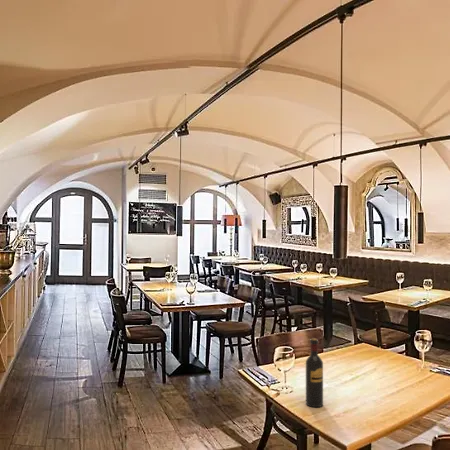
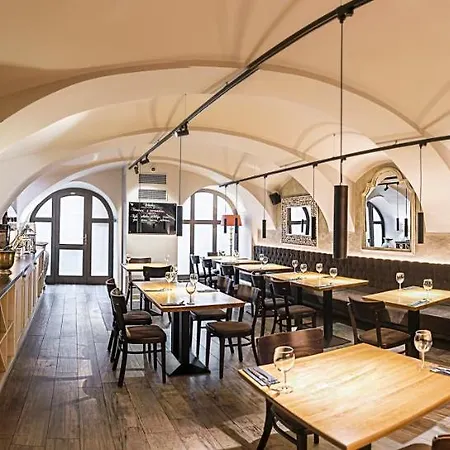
- wine bottle [305,337,324,408]
